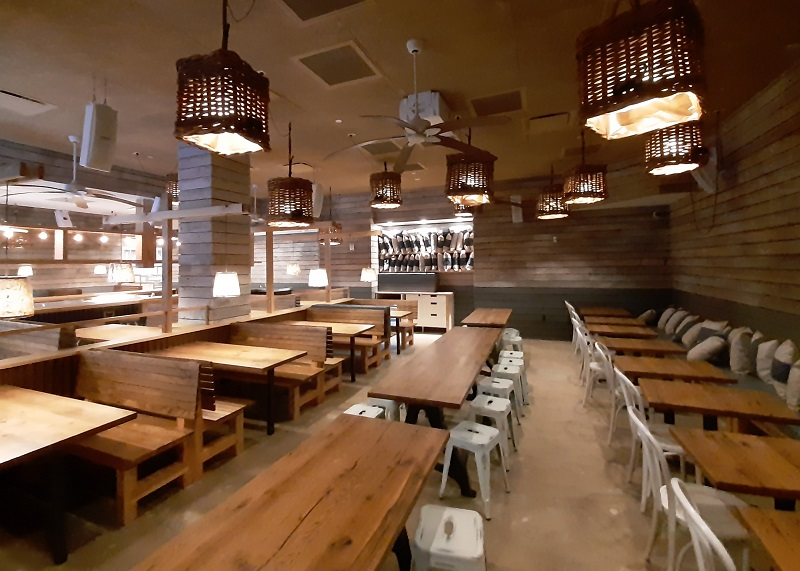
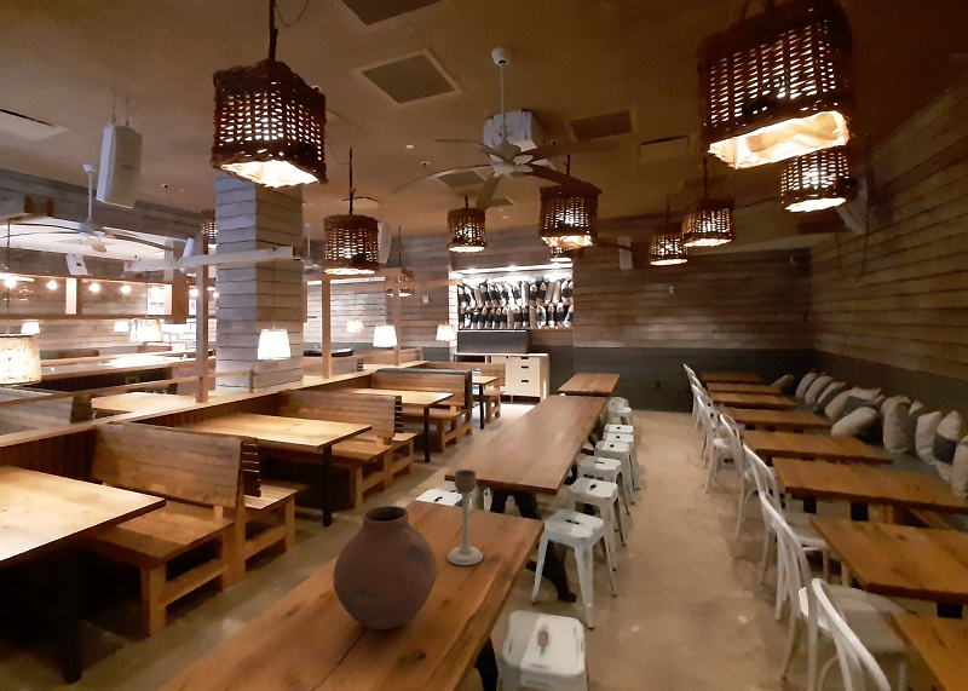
+ vase [332,505,438,630]
+ candle holder [446,468,484,566]
